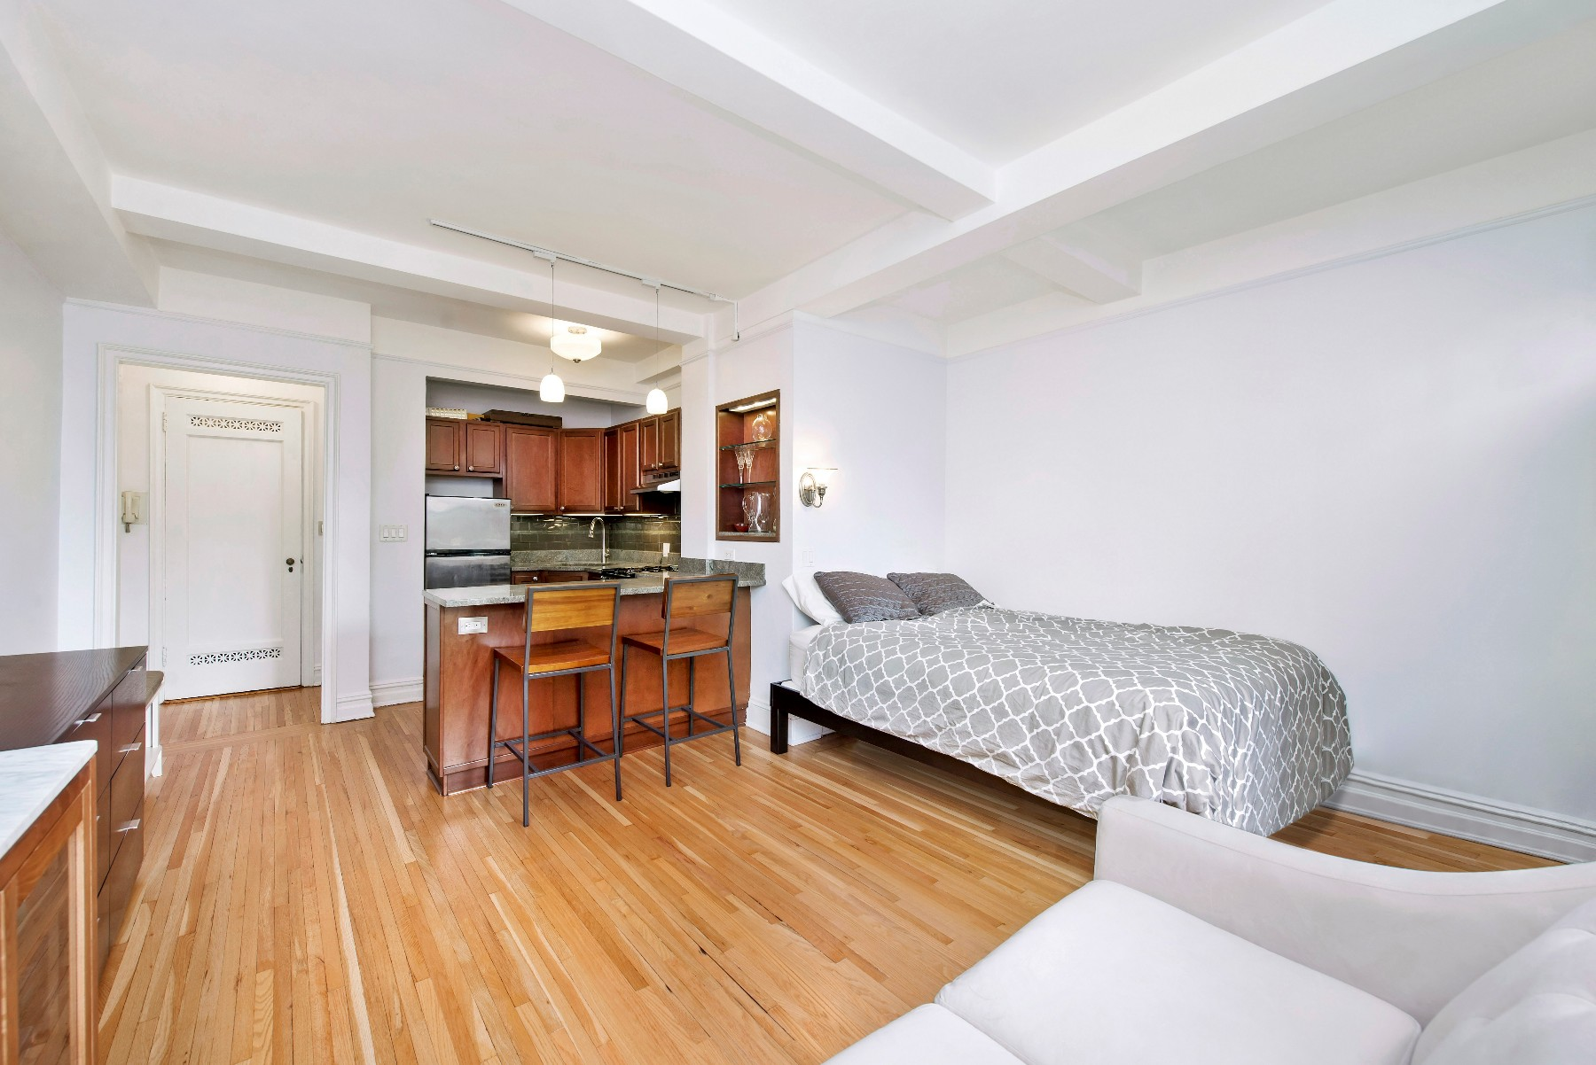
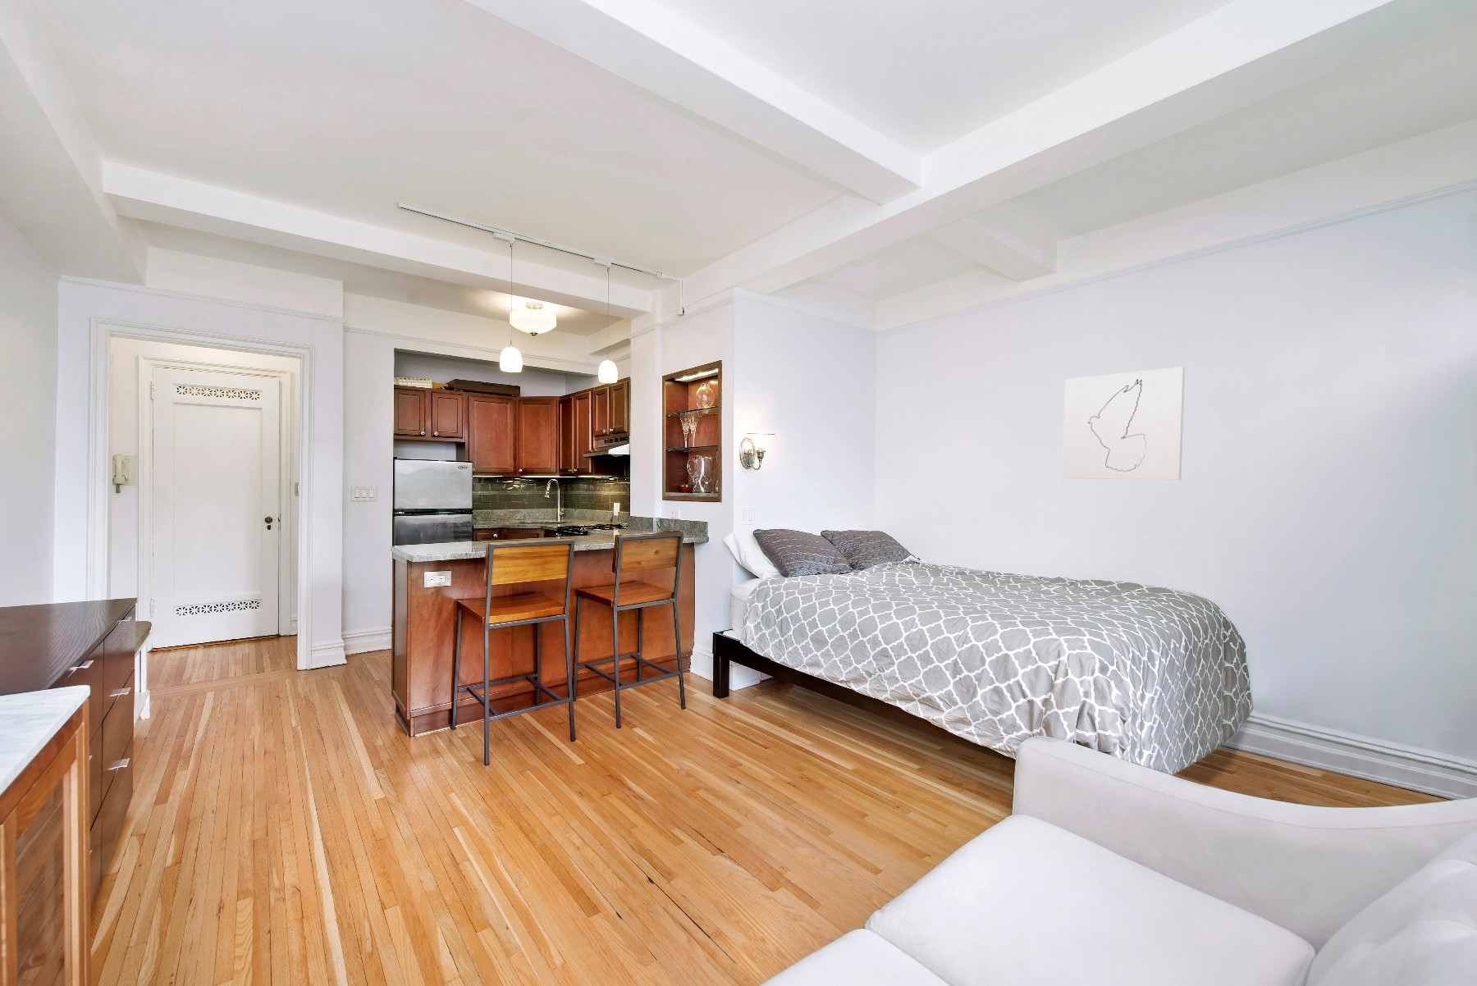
+ wall art [1062,365,1185,481]
